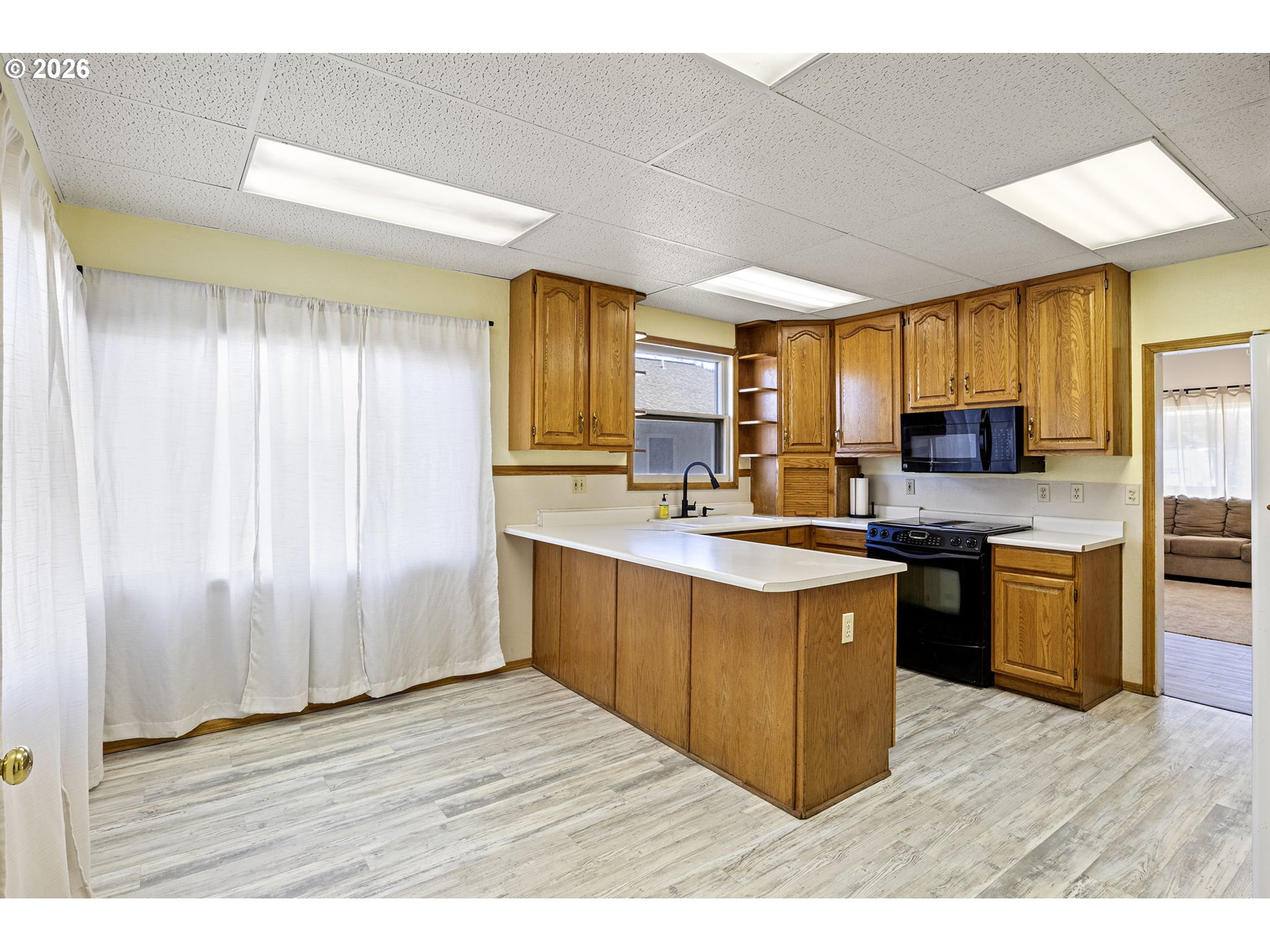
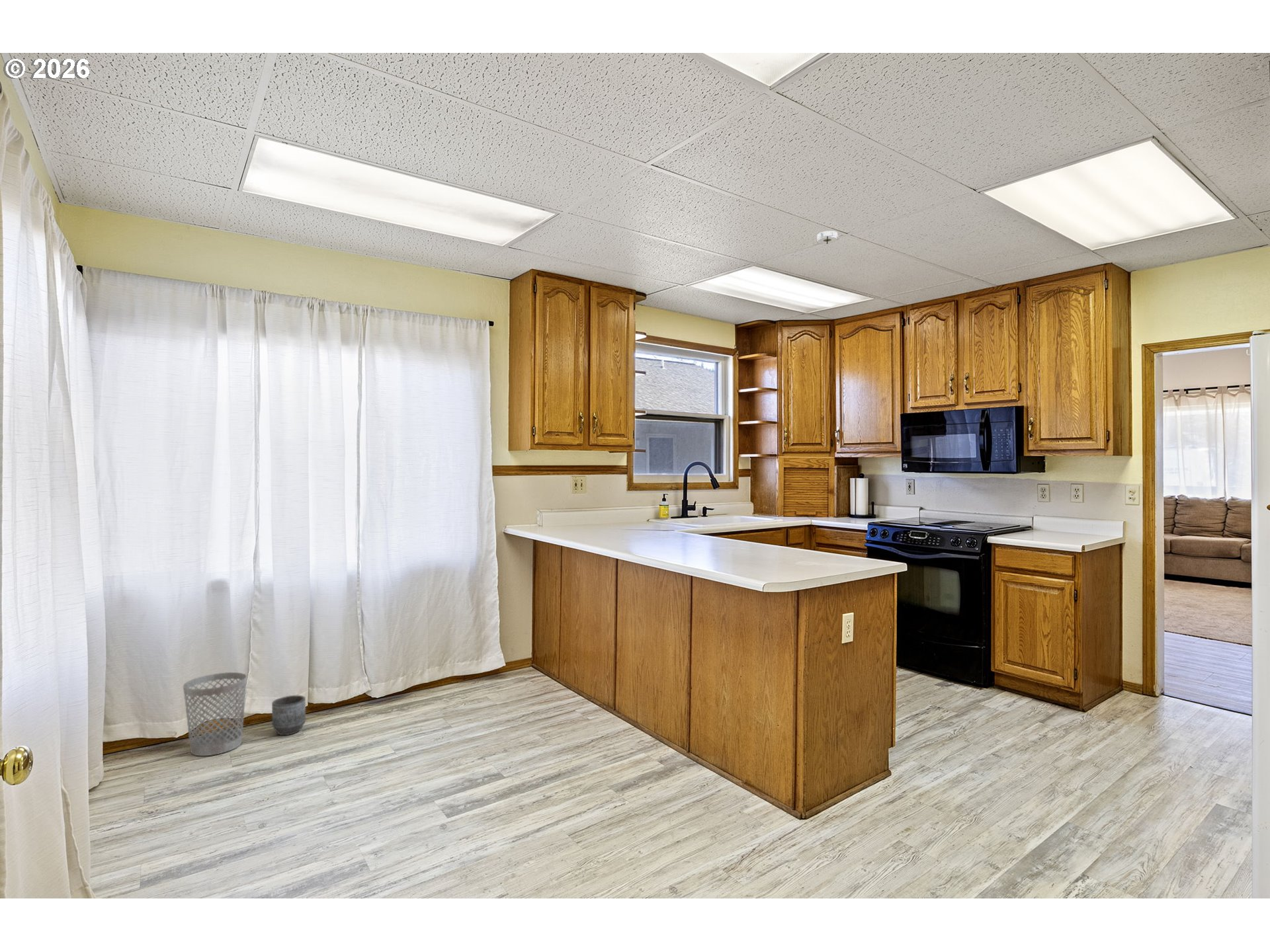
+ smoke detector [814,230,840,246]
+ planter [271,695,306,736]
+ wastebasket [183,672,247,756]
